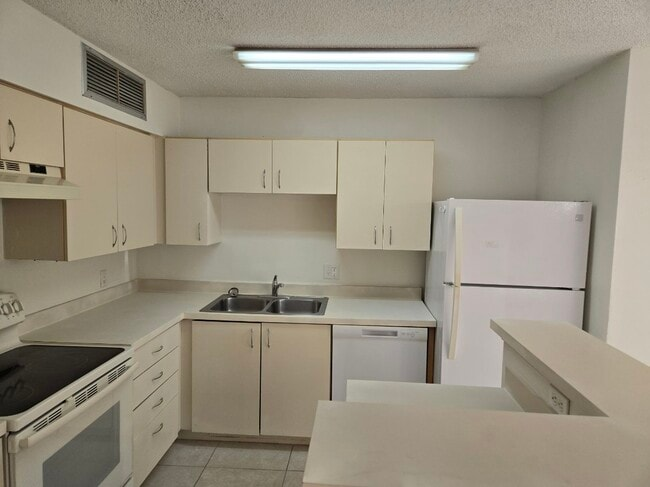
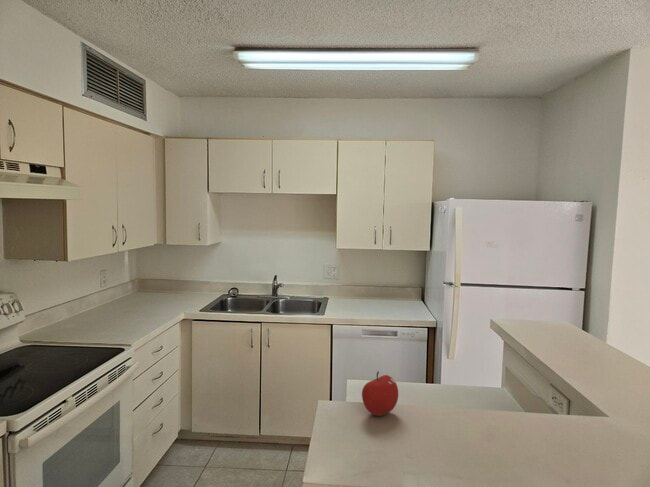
+ fruit [361,370,399,417]
